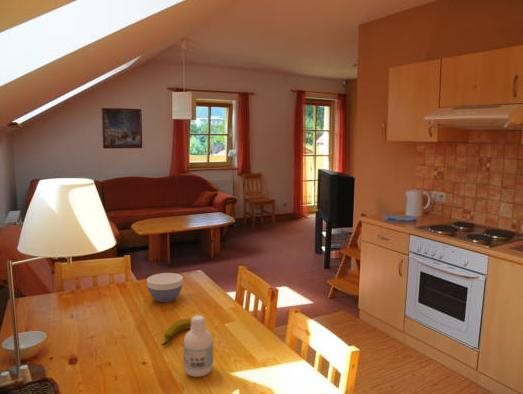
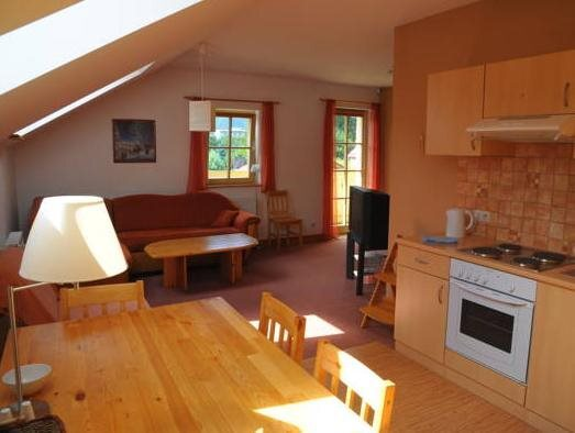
- bowl [146,272,184,303]
- bottle [182,314,214,378]
- banana [161,317,192,347]
